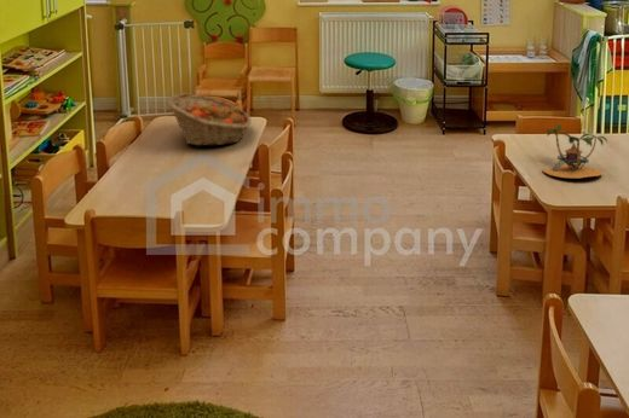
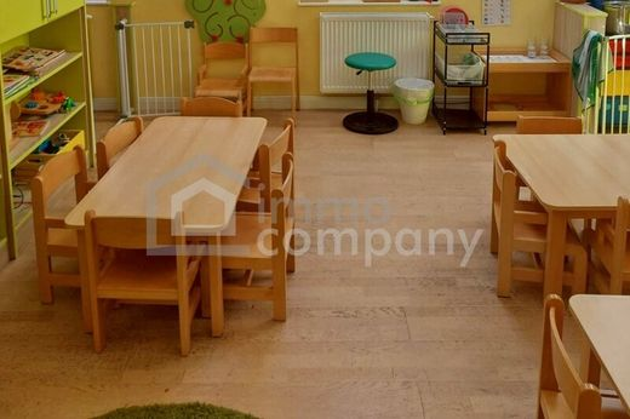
- fruit basket [167,92,253,147]
- plant [541,123,608,179]
